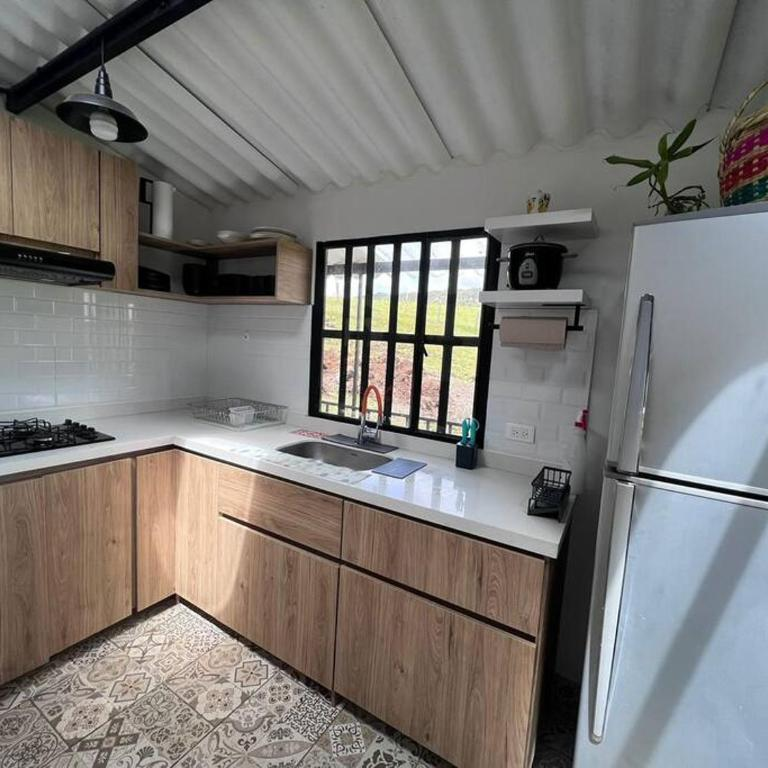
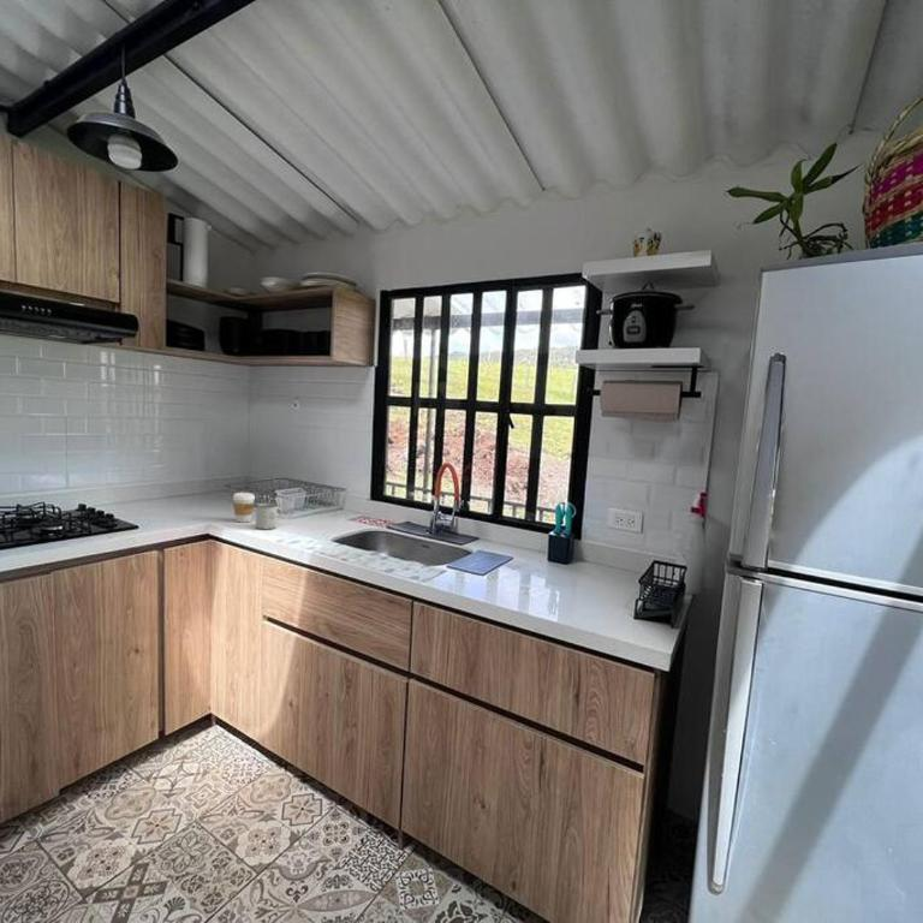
+ mug [255,501,284,530]
+ coffee cup [232,492,256,523]
